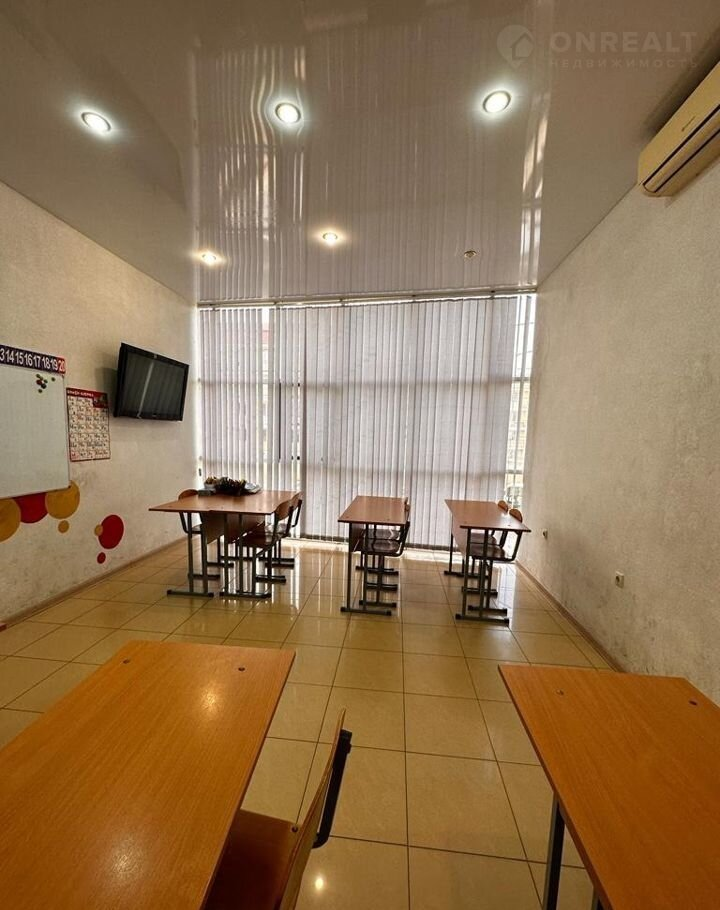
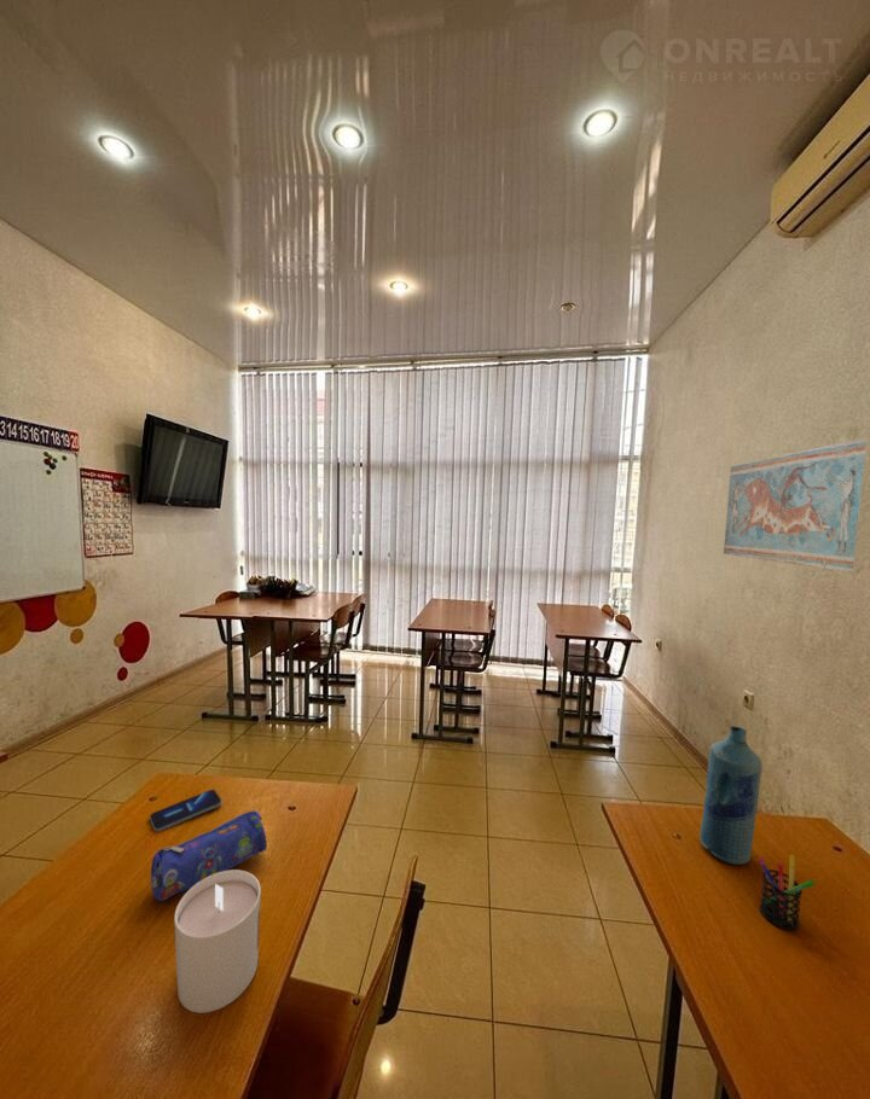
+ fresco [723,436,869,574]
+ smartphone [149,789,222,833]
+ pencil case [150,809,268,902]
+ candle [173,868,262,1014]
+ pen holder [758,854,816,932]
+ bottle [698,725,764,866]
